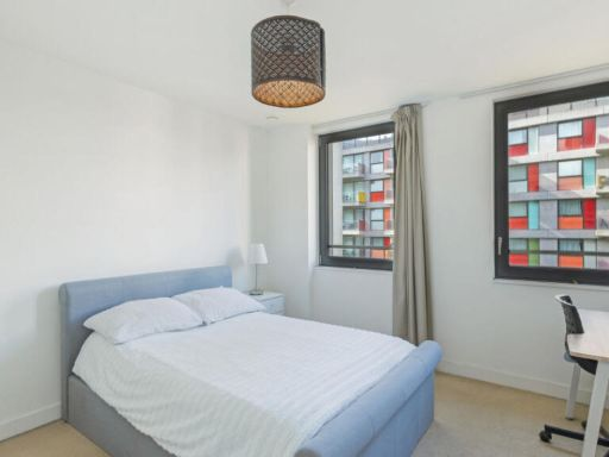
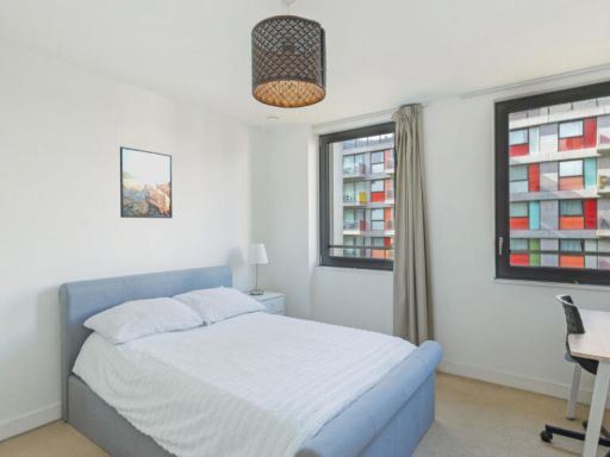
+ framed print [119,145,174,219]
